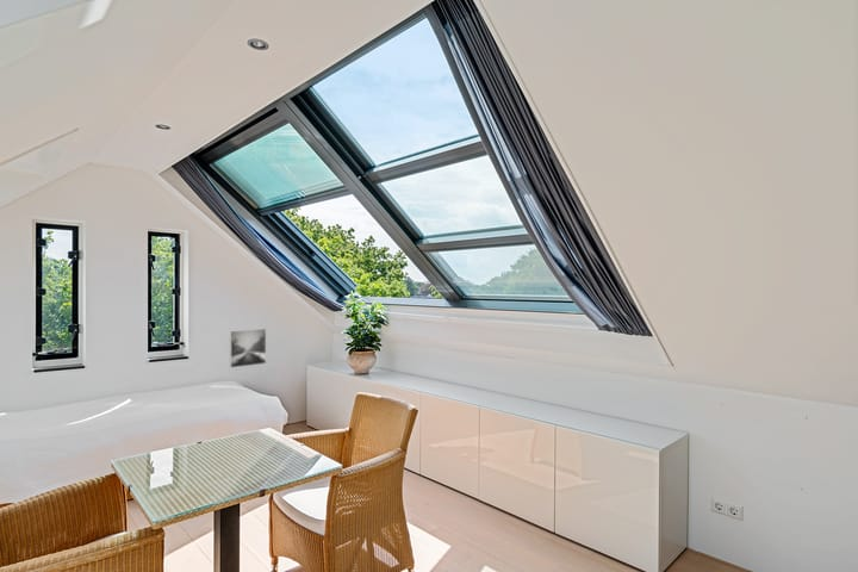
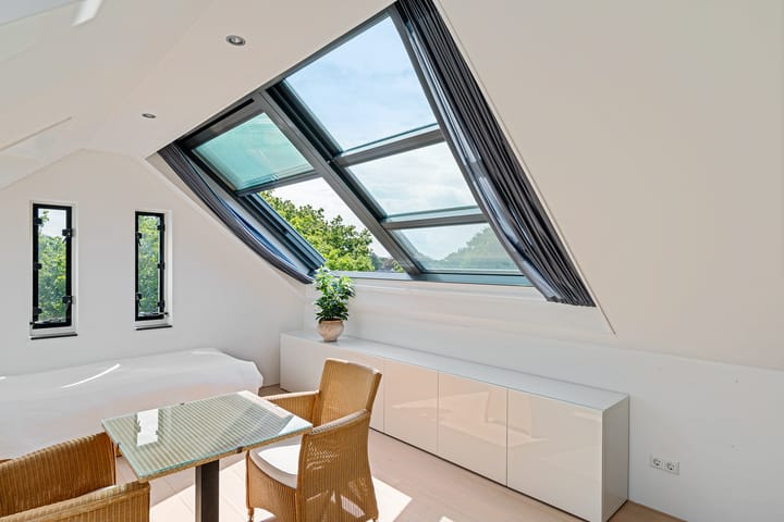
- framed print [229,328,267,369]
